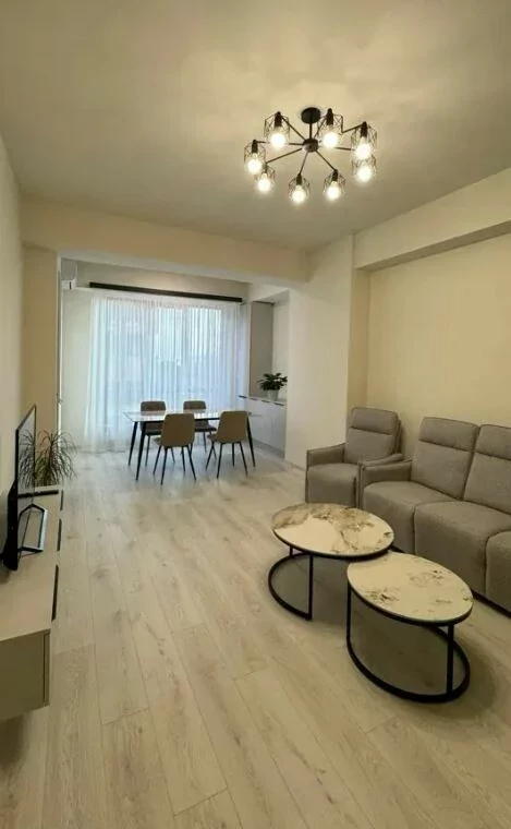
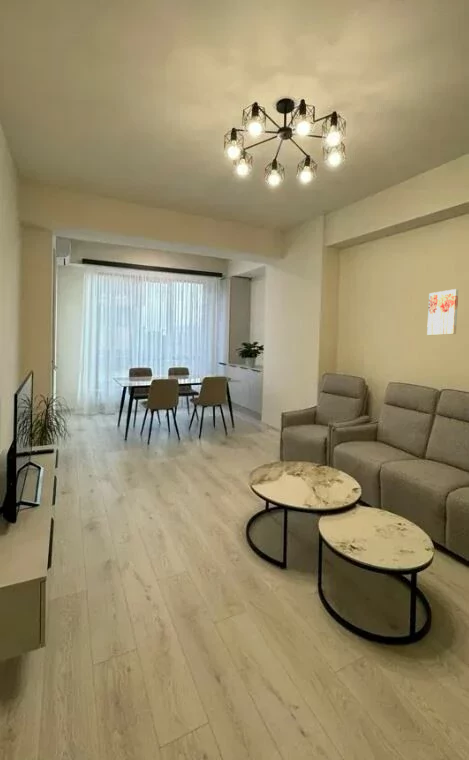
+ wall art [426,288,459,336]
